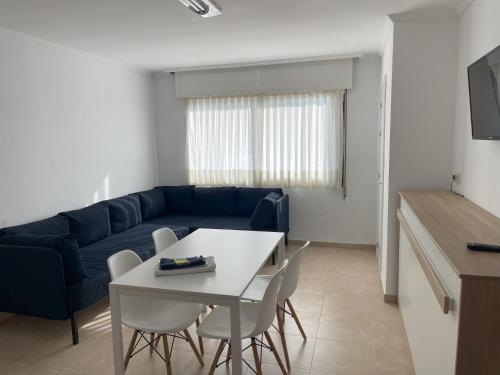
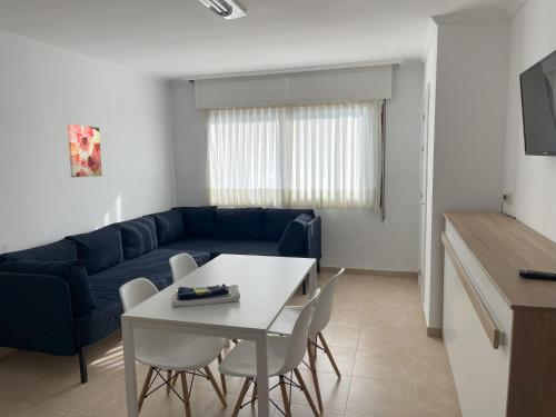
+ wall art [67,123,103,178]
